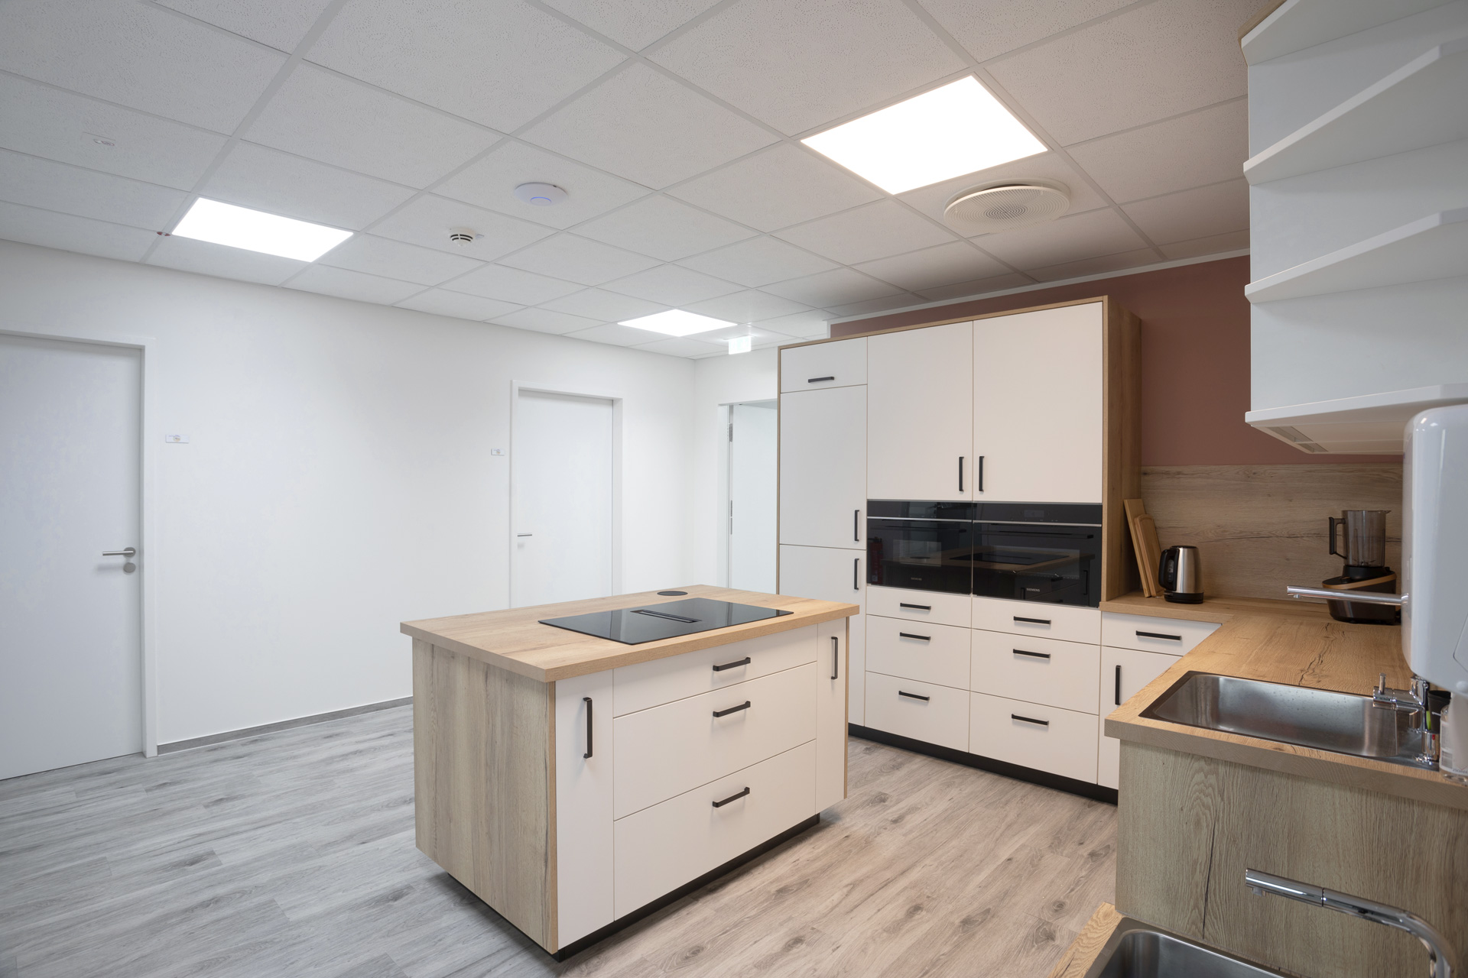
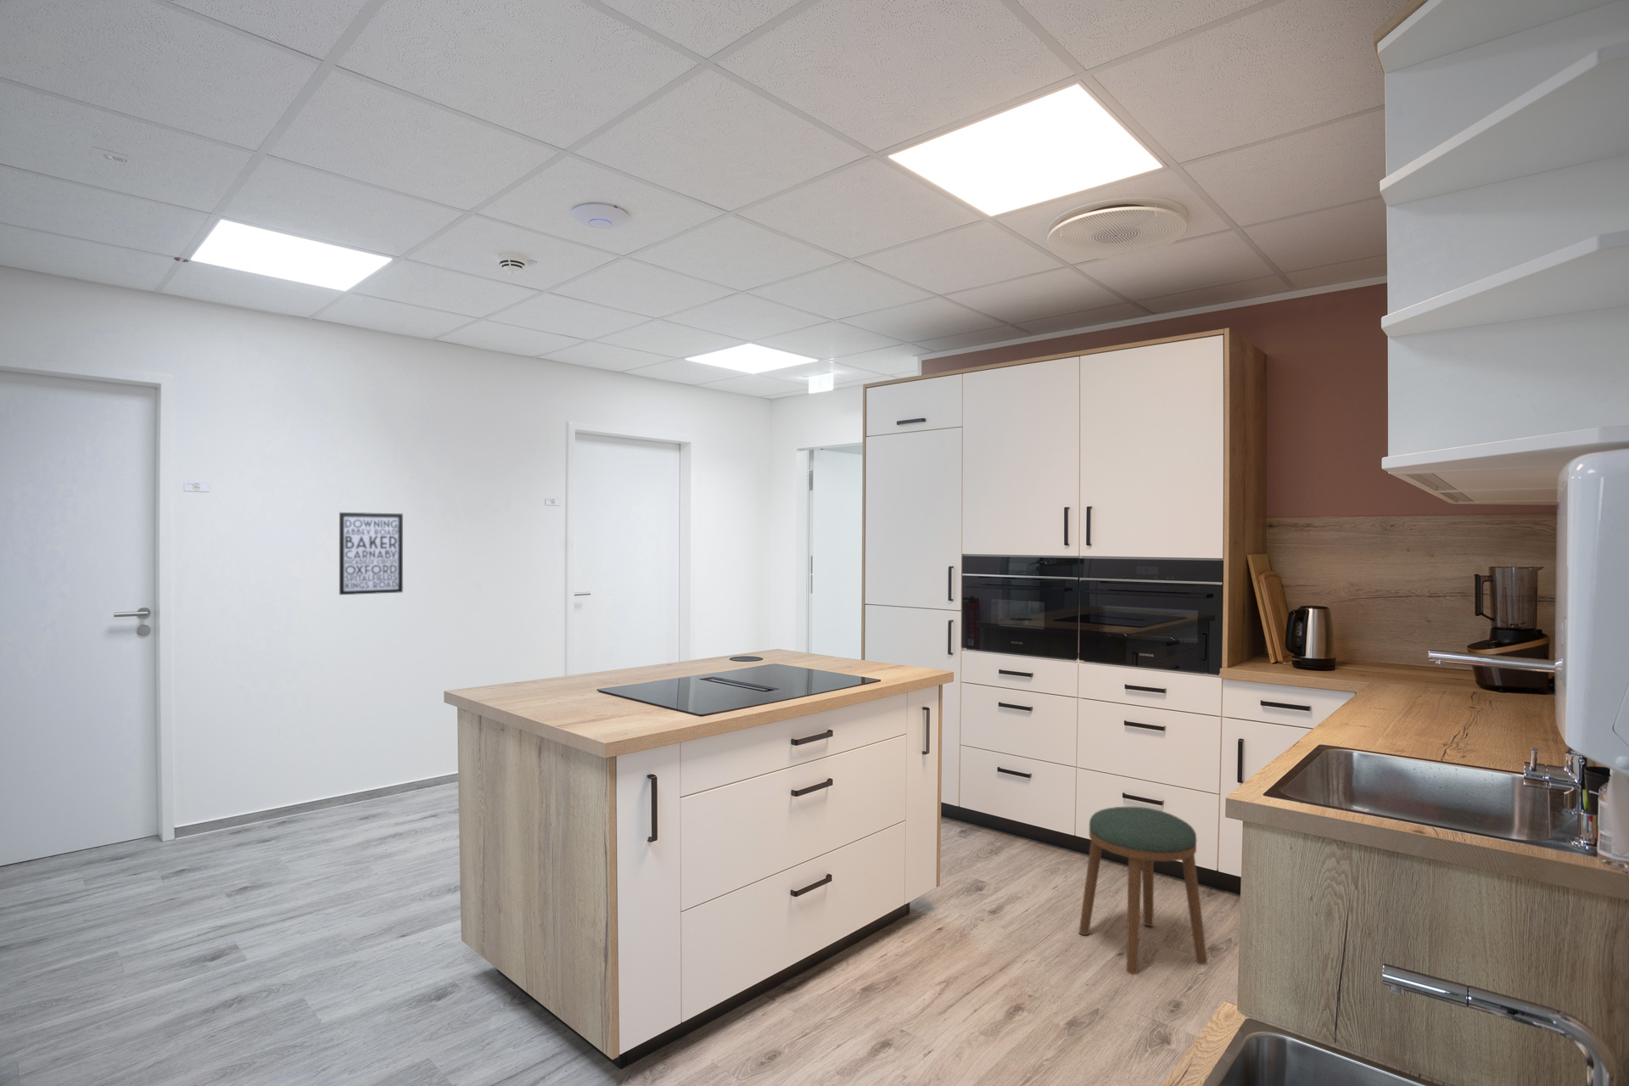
+ stool [1079,806,1208,976]
+ wall art [338,511,404,595]
